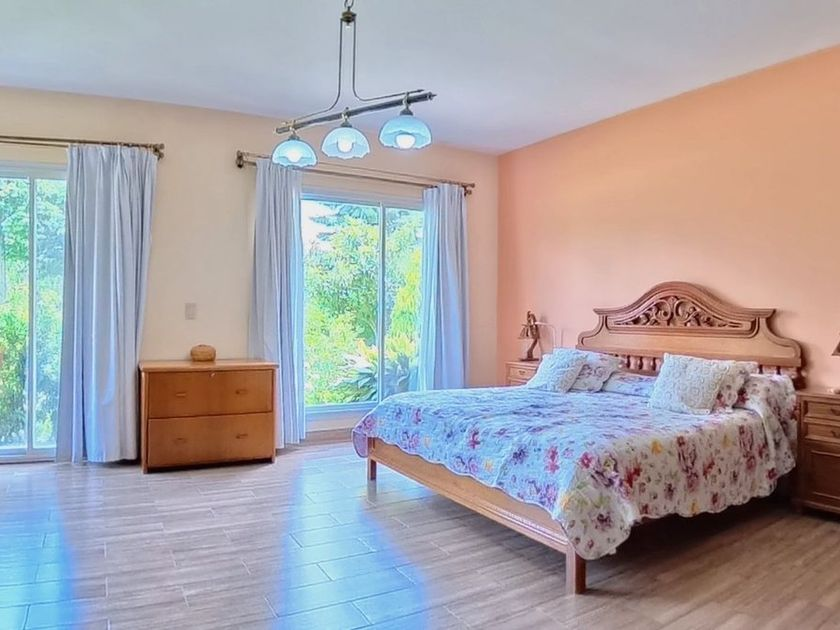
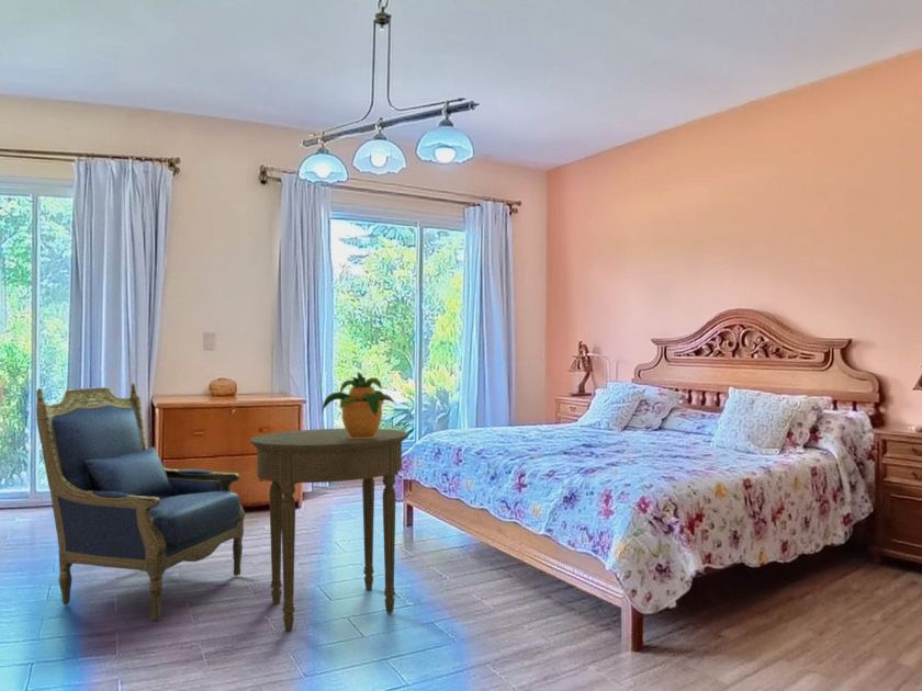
+ potted plant [321,371,397,439]
+ side table [249,428,409,632]
+ armchair [35,382,247,621]
